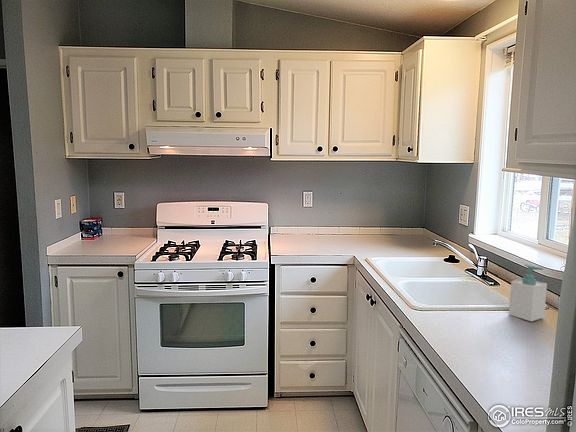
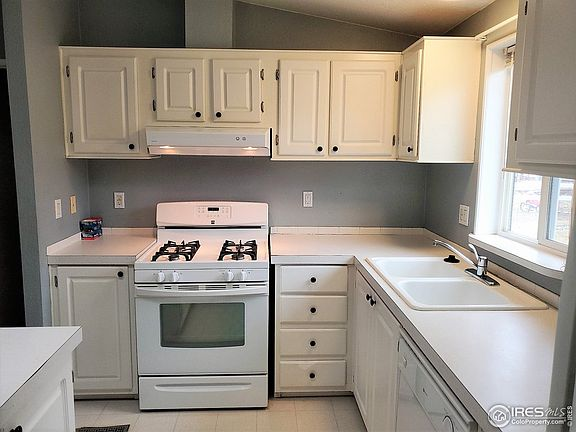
- soap bottle [508,263,548,322]
